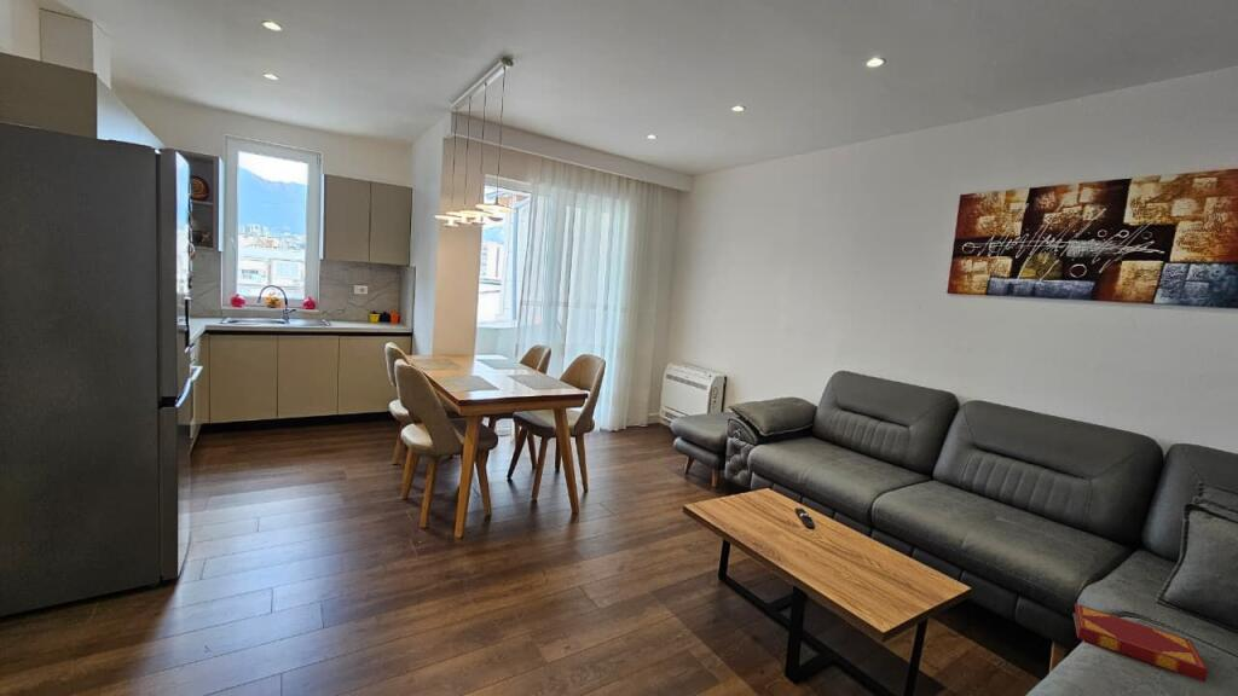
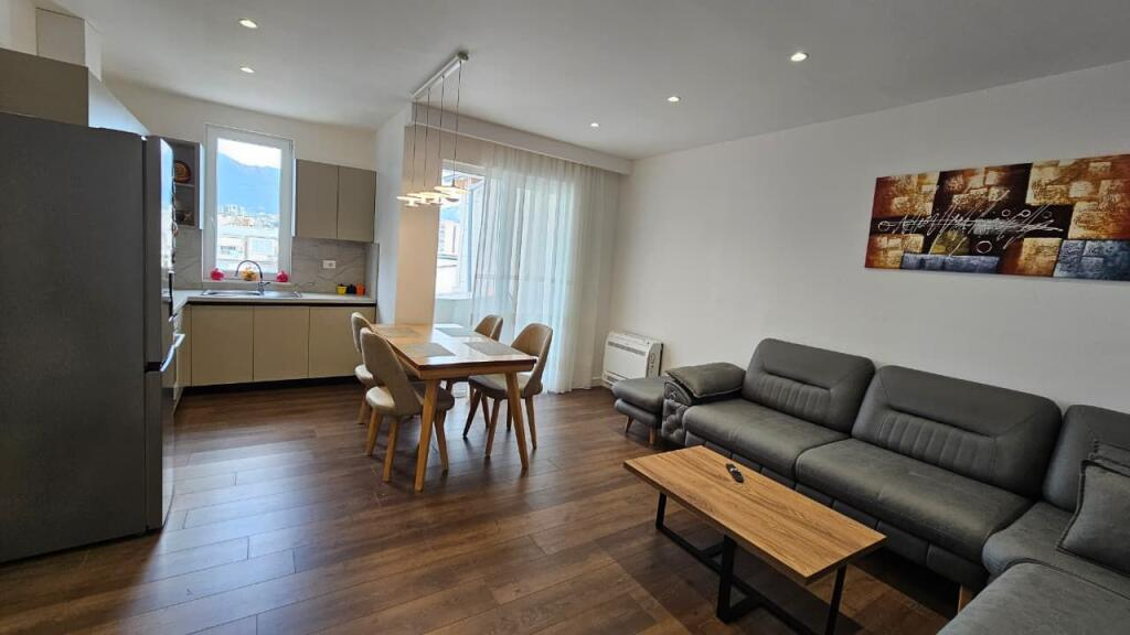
- hardback book [1072,603,1209,683]
